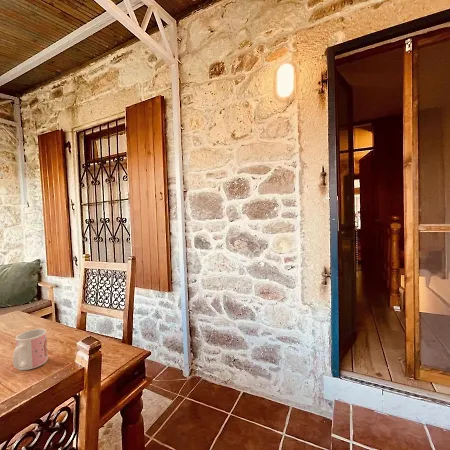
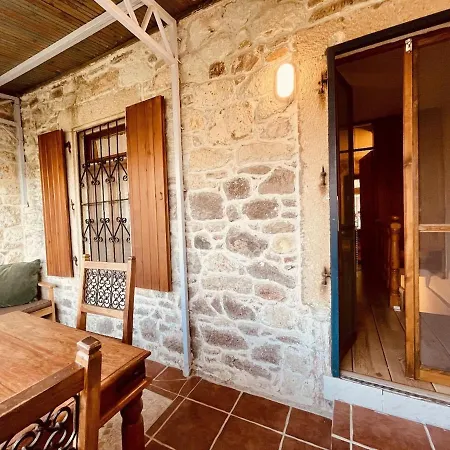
- mug [12,328,49,371]
